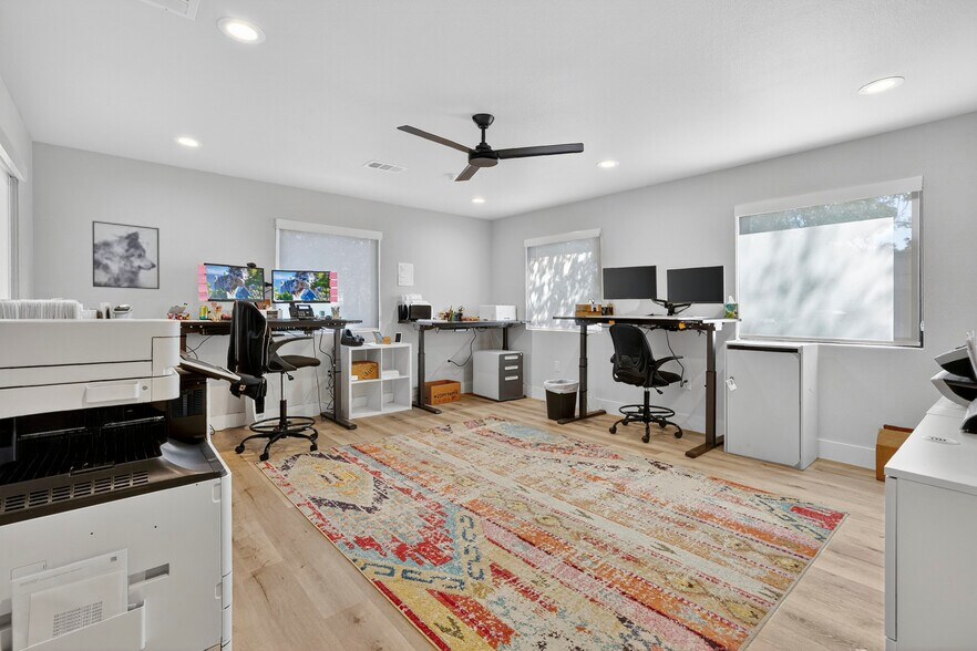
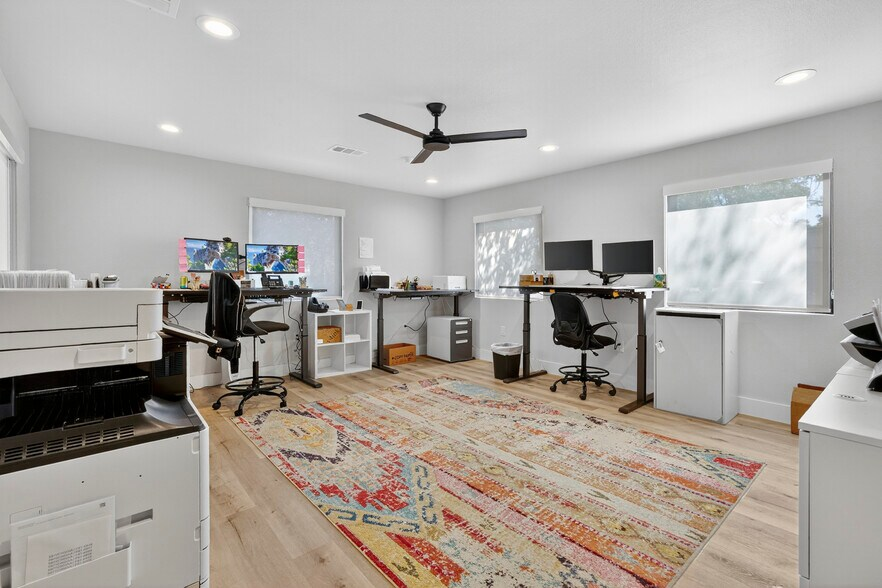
- wall art [91,220,161,290]
